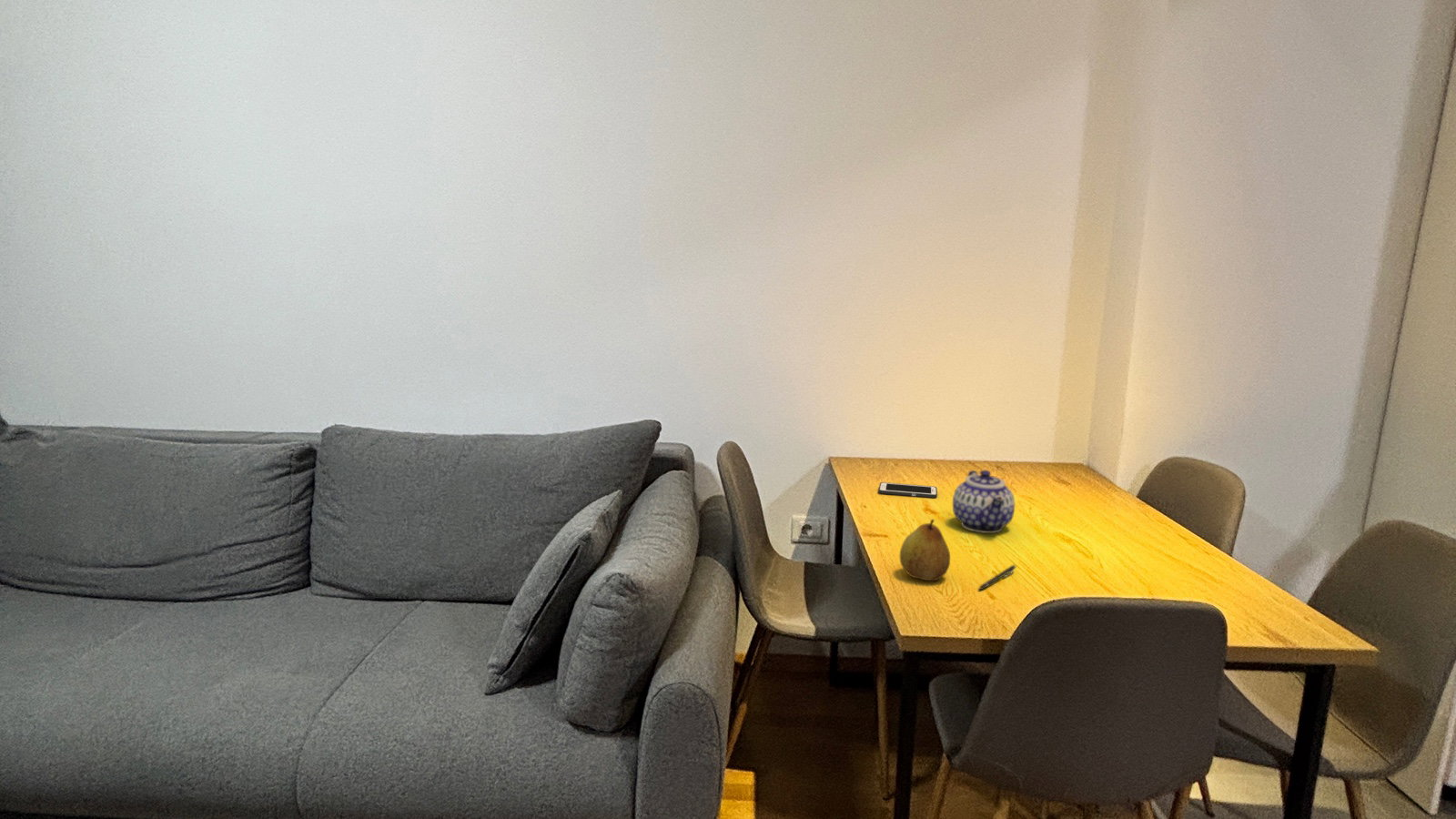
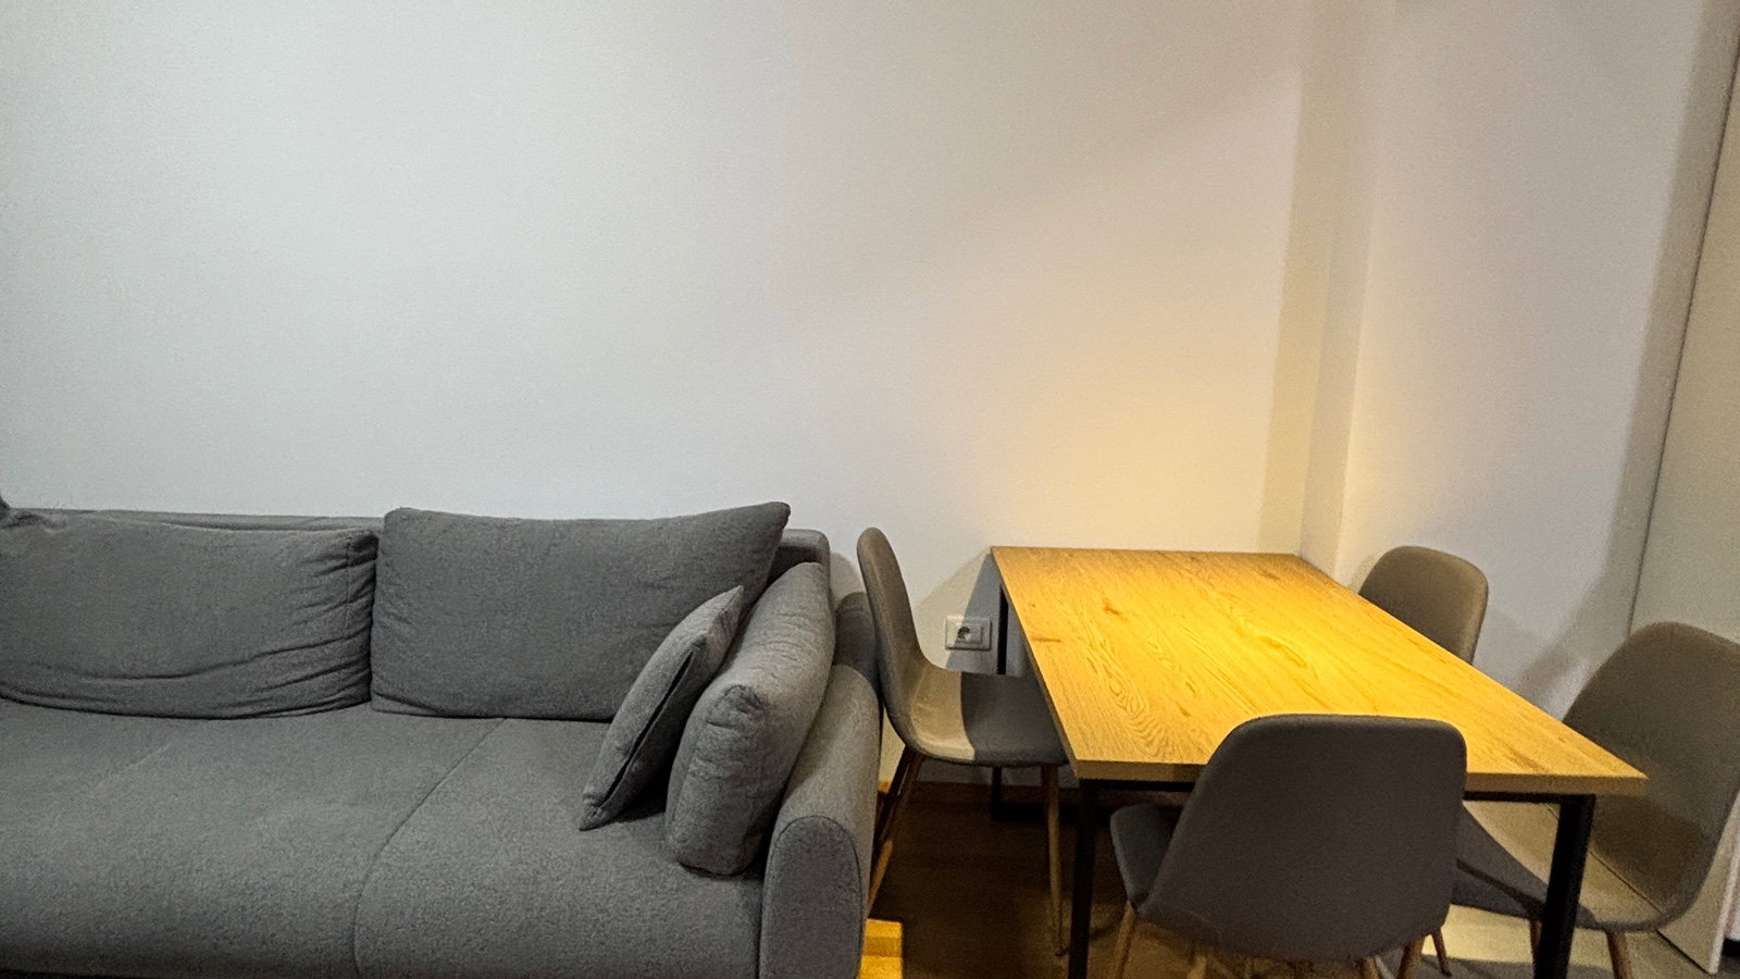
- pen [977,564,1016,591]
- cell phone [877,481,938,499]
- fruit [899,519,951,581]
- teapot [952,470,1016,534]
